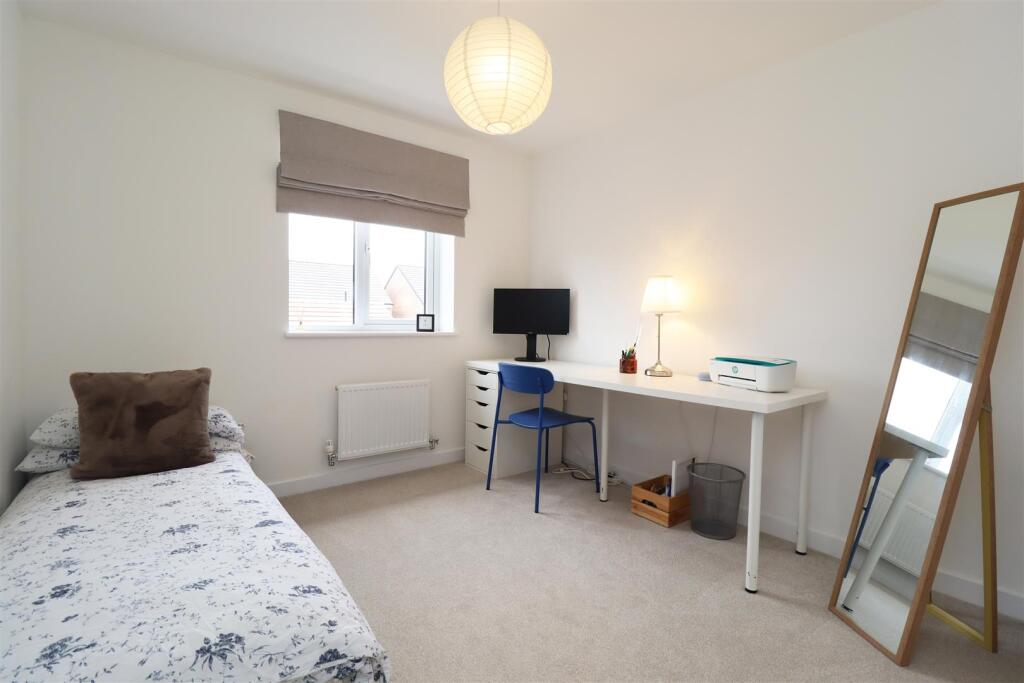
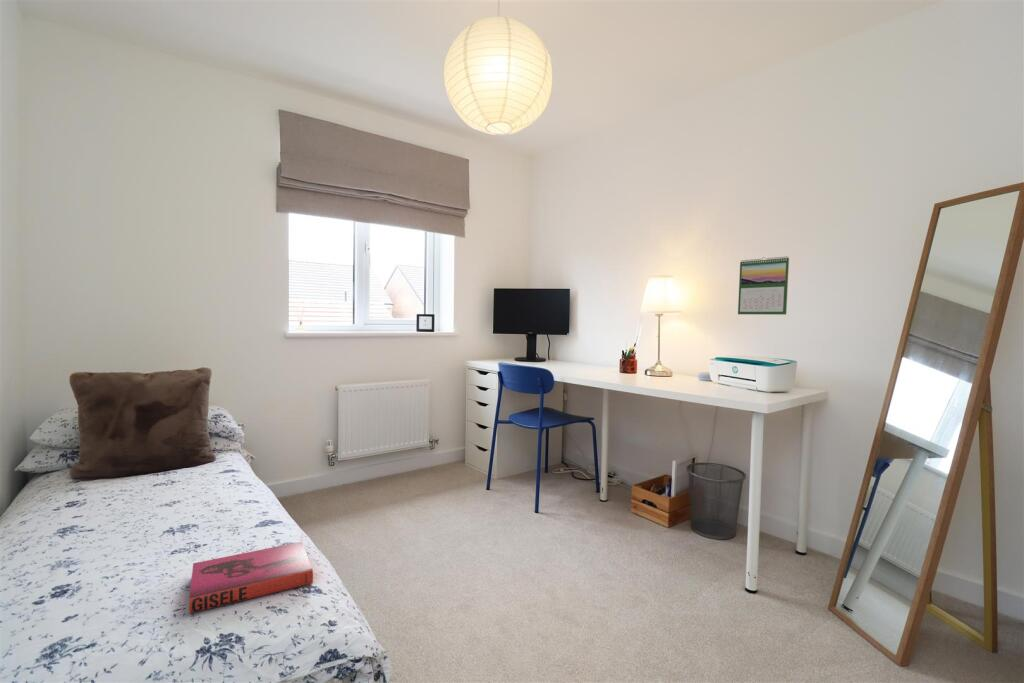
+ hardback book [188,541,314,614]
+ calendar [737,255,790,316]
